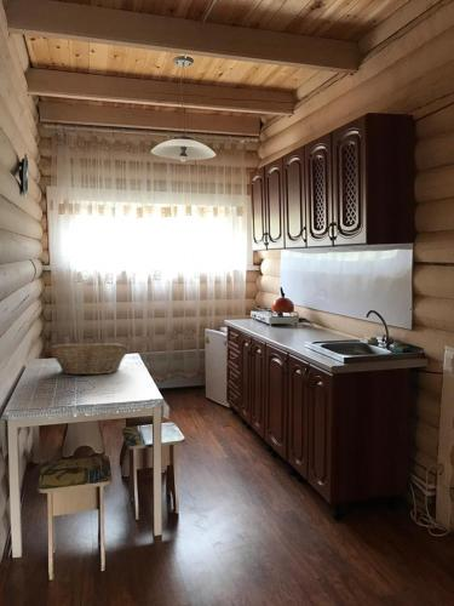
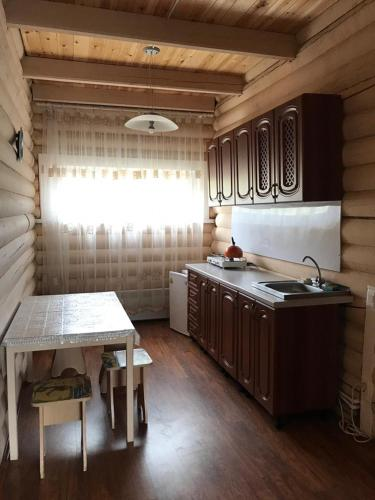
- fruit basket [48,341,130,376]
